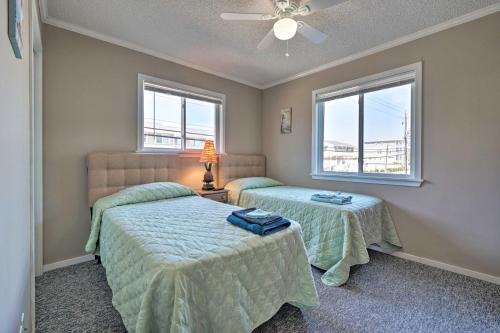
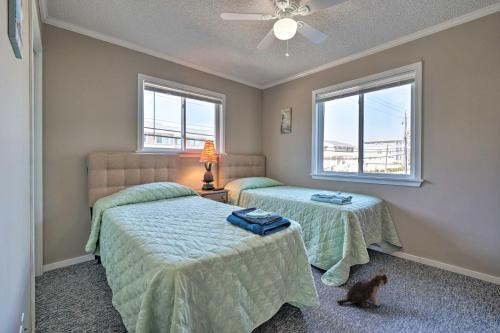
+ plush toy [336,268,392,308]
